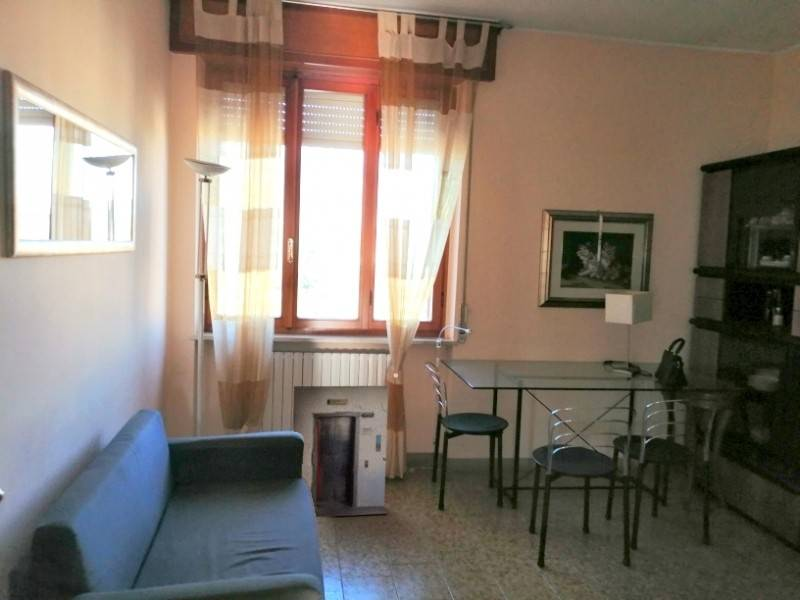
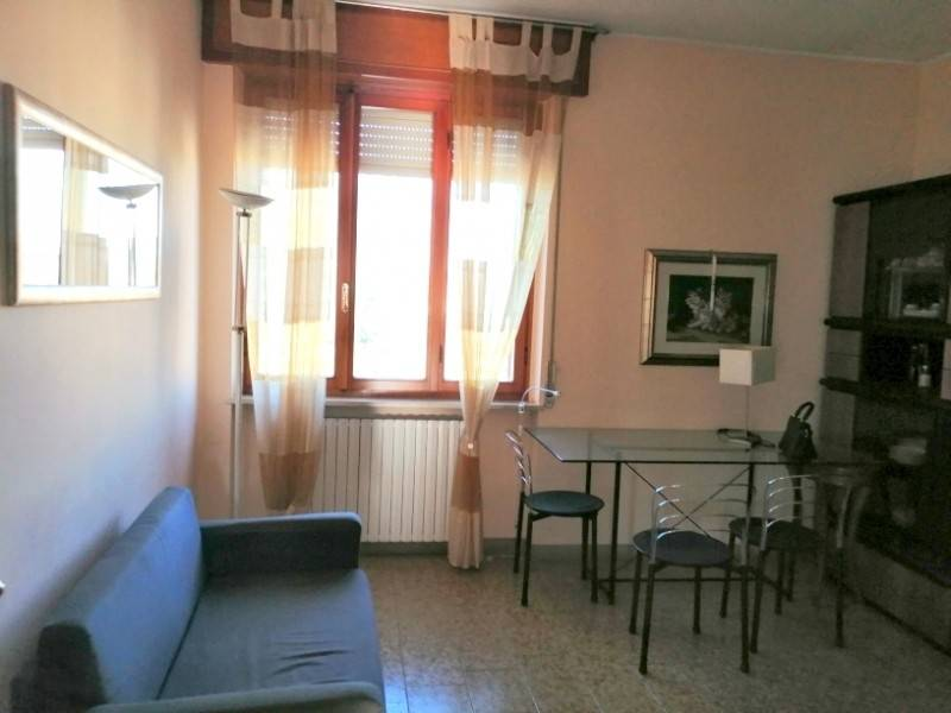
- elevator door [292,385,389,518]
